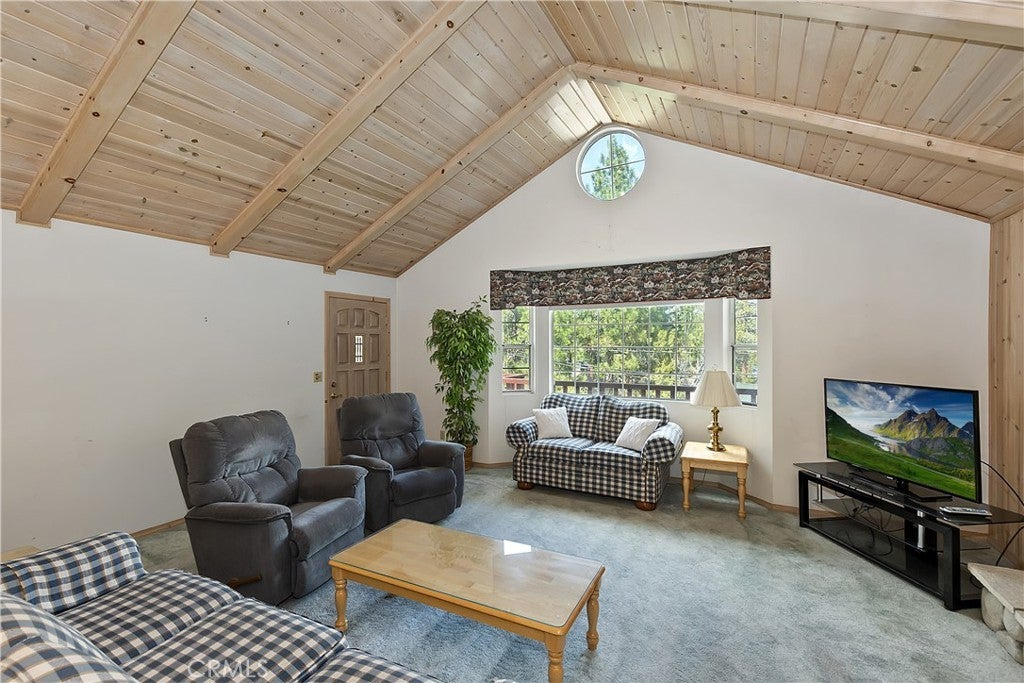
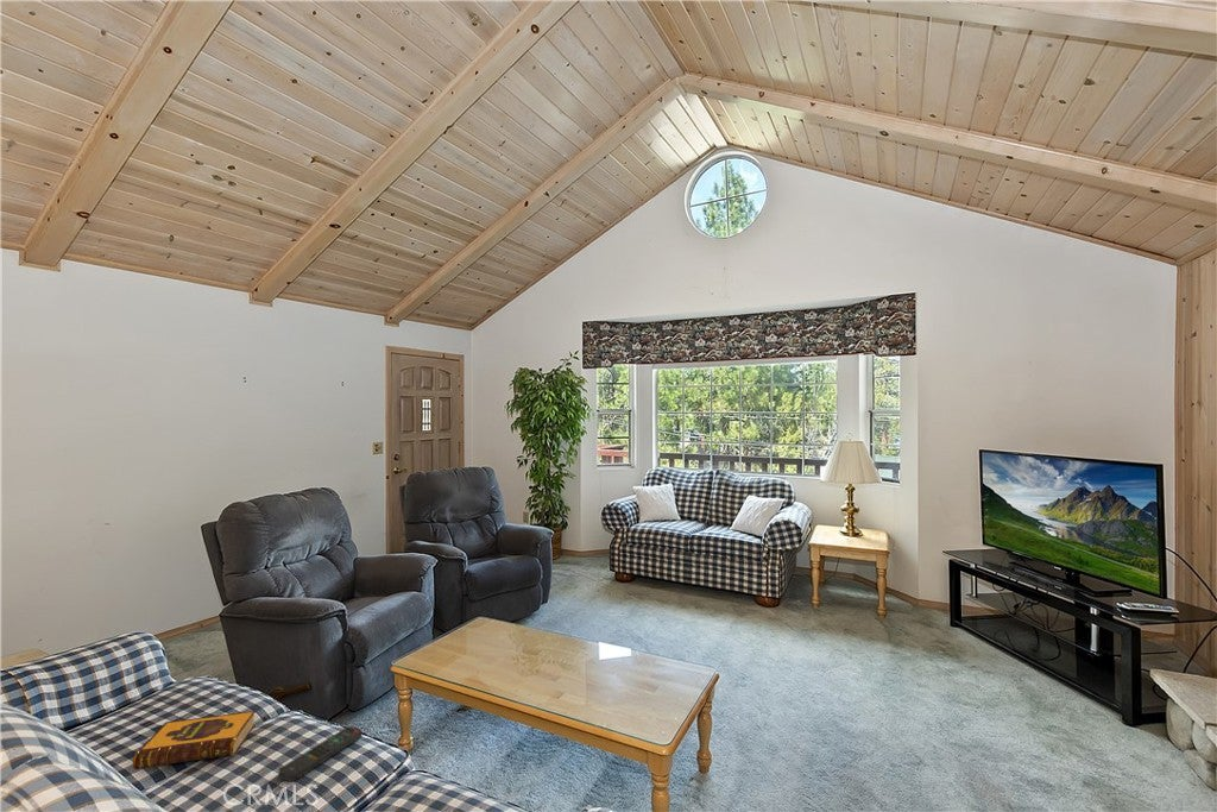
+ hardback book [132,710,257,770]
+ remote control [278,725,362,782]
